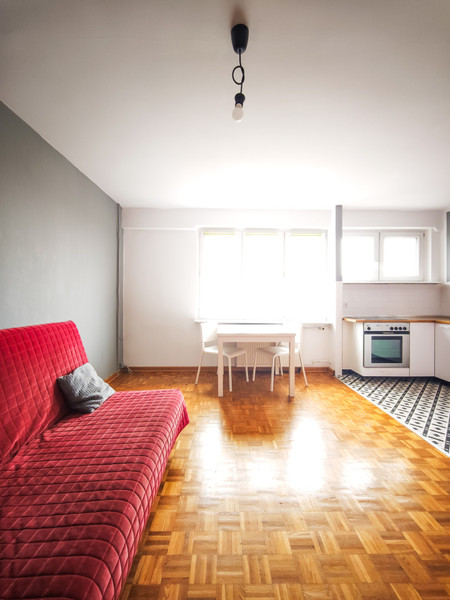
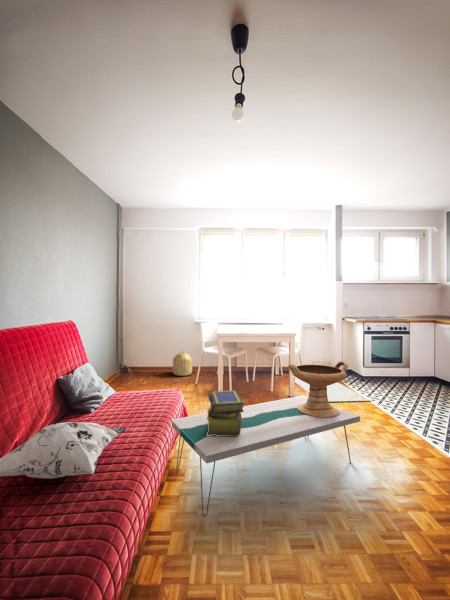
+ coffee table [171,394,361,518]
+ rug [294,377,372,403]
+ basket [172,351,193,377]
+ stack of books [207,389,245,436]
+ decorative bowl [287,361,349,417]
+ decorative pillow [0,421,128,480]
